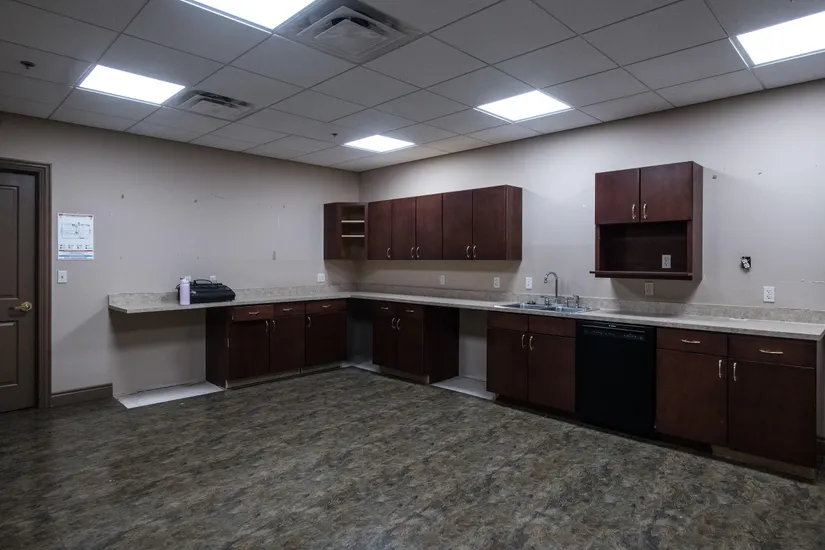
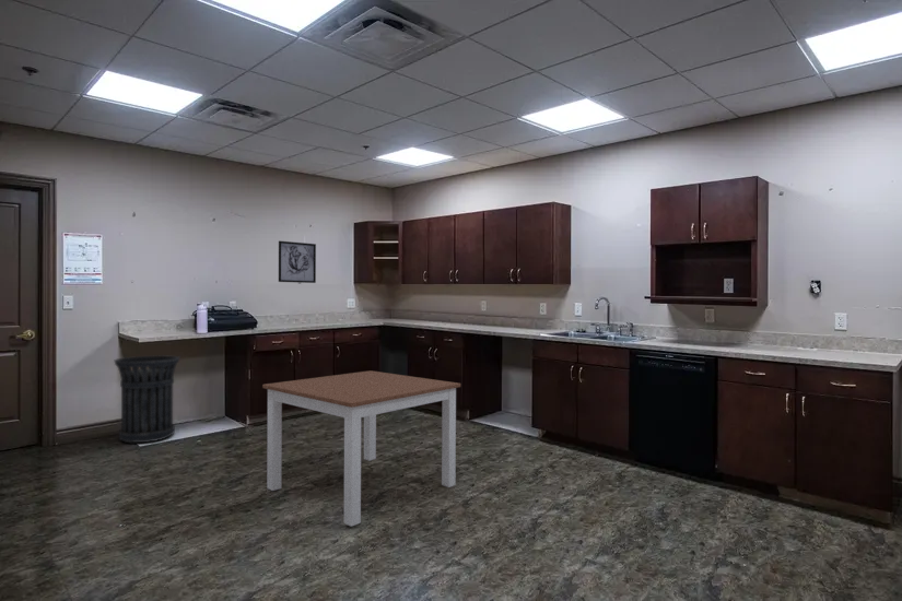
+ trash can [113,355,181,444]
+ dining table [261,369,461,528]
+ wall art [278,240,317,284]
